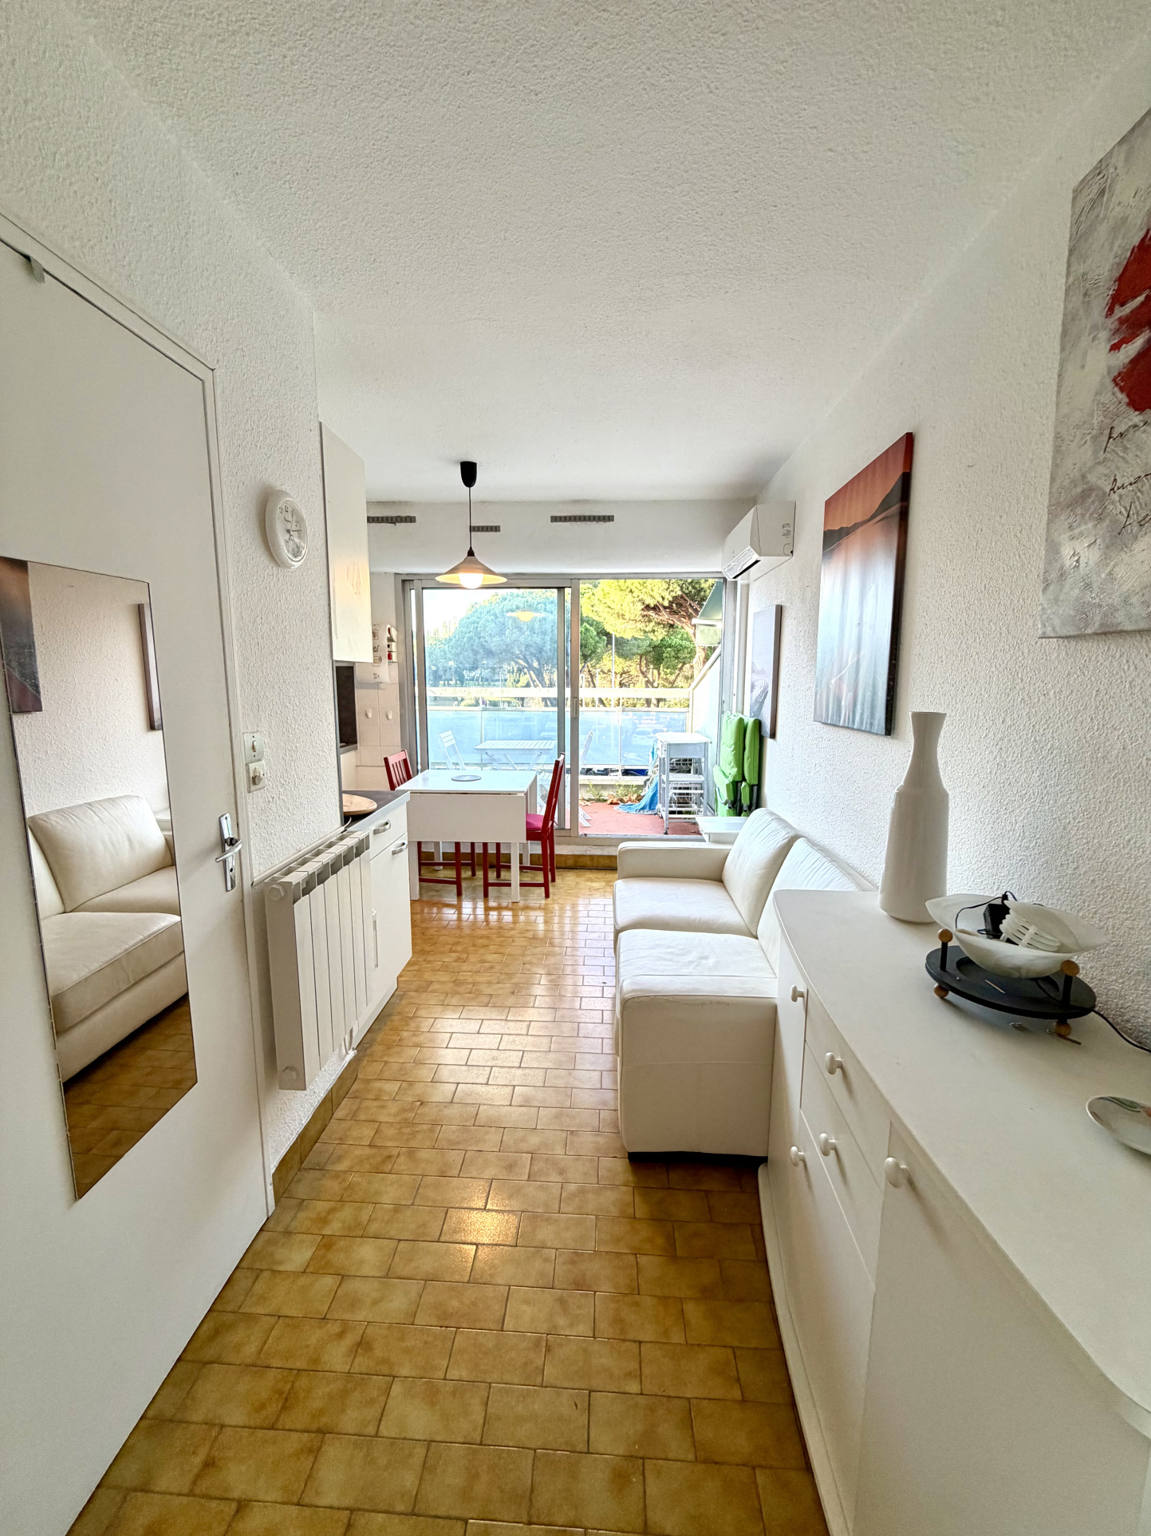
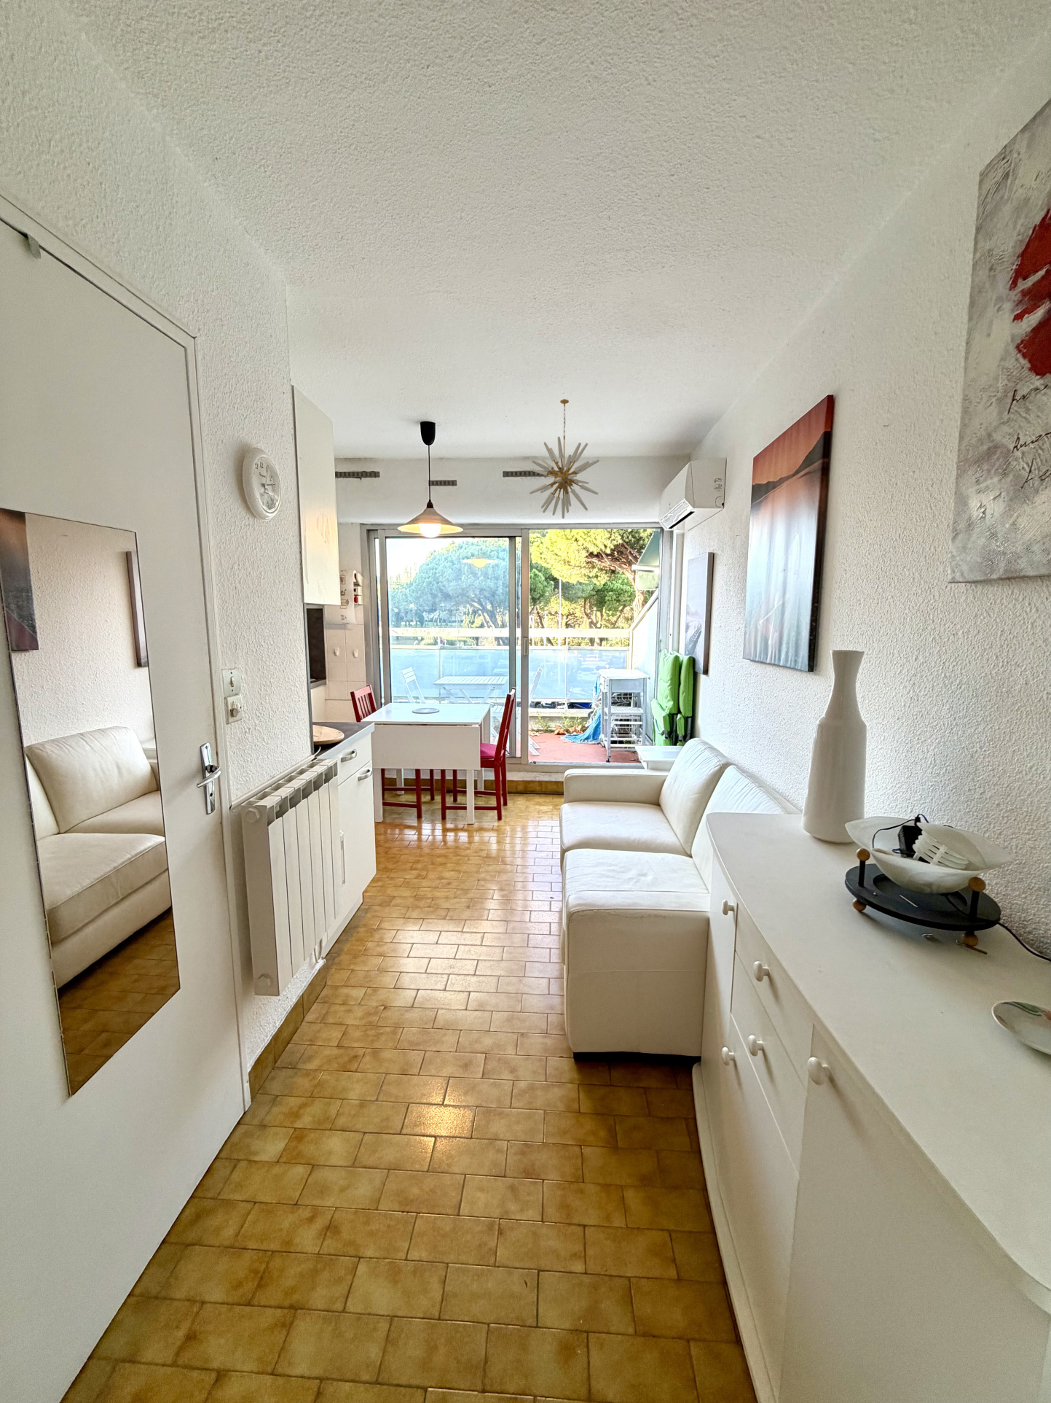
+ chandelier [529,398,601,520]
